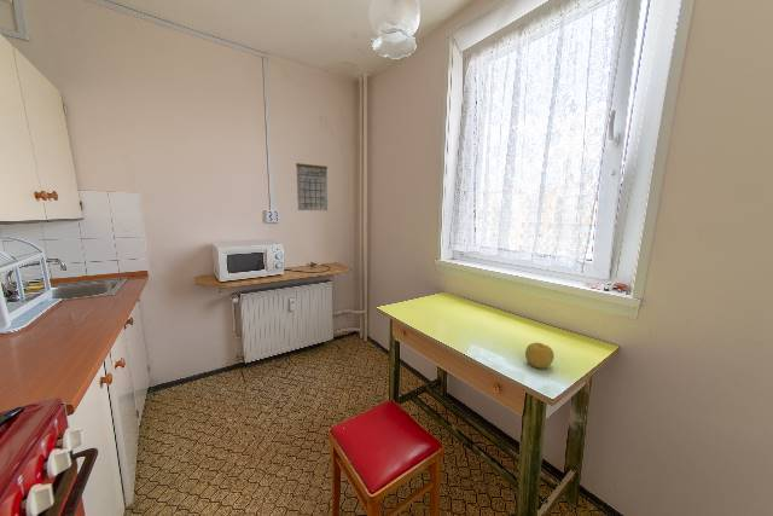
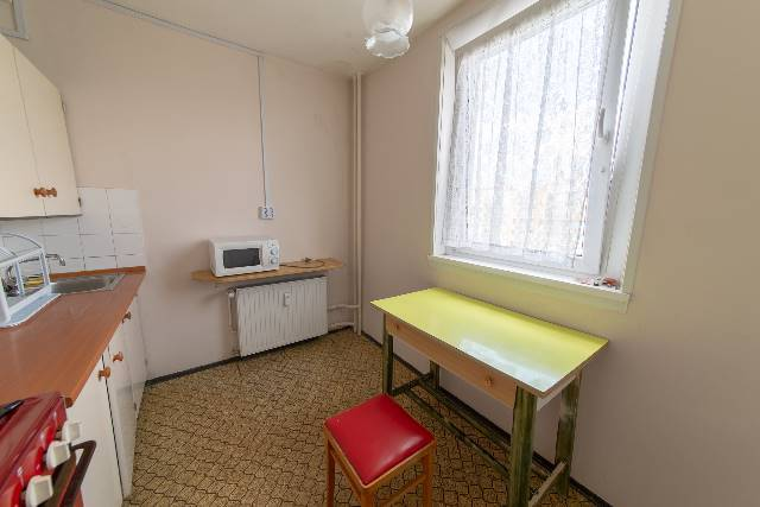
- fruit [524,342,556,370]
- calendar [295,155,329,211]
